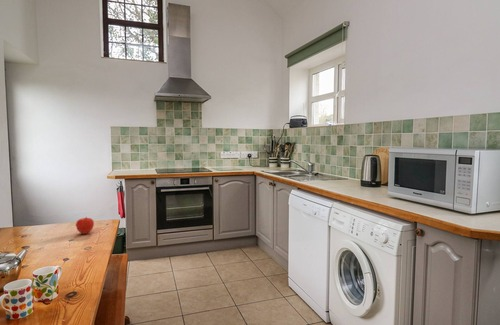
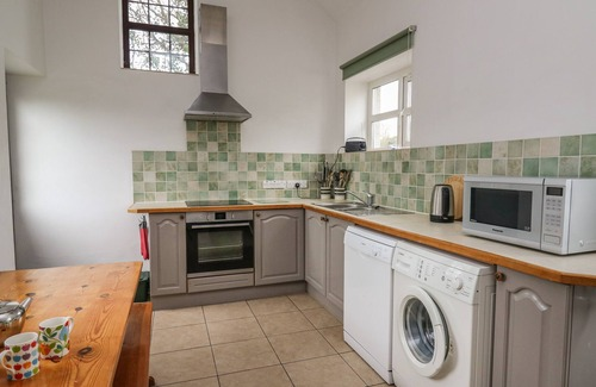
- fruit [75,216,95,235]
